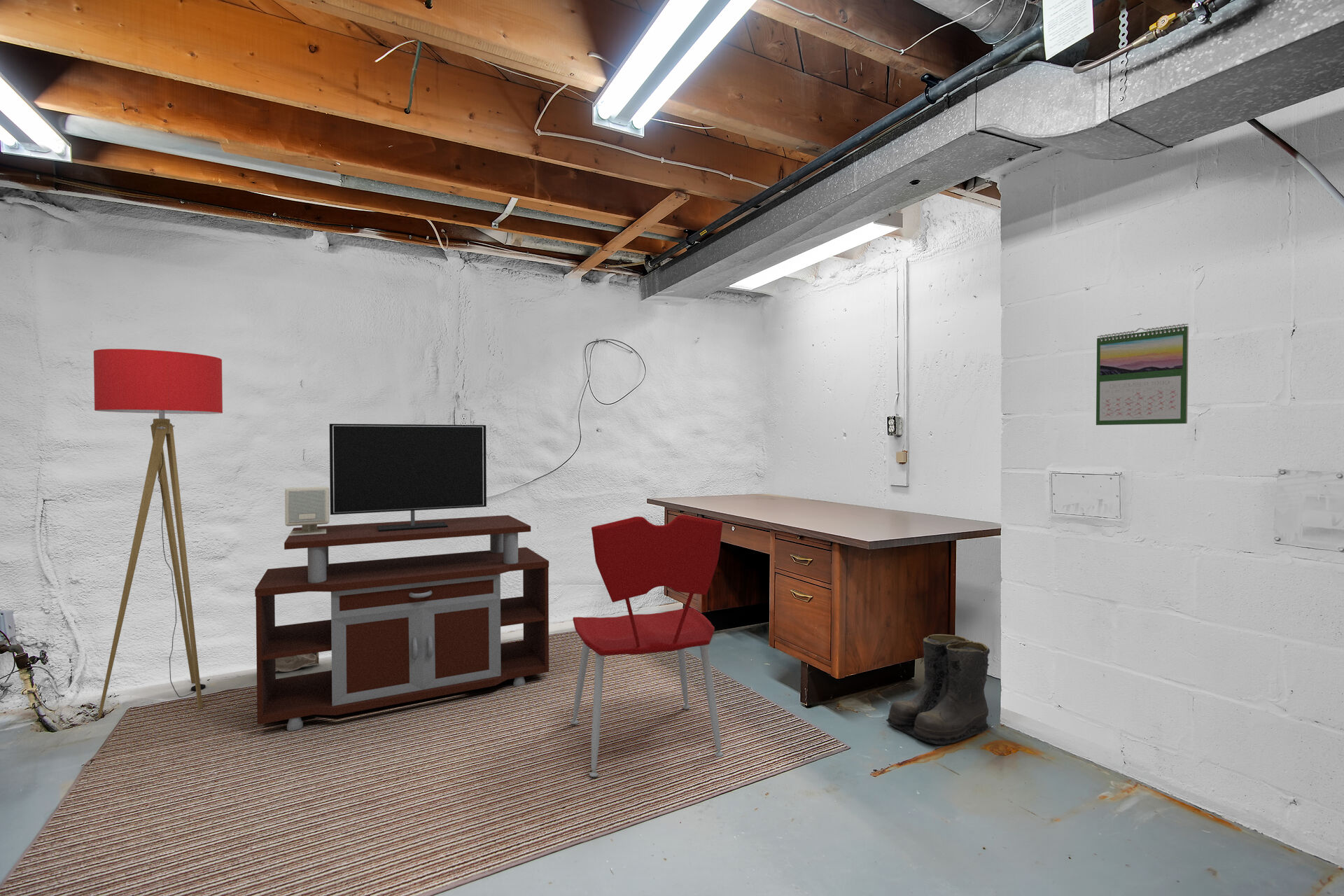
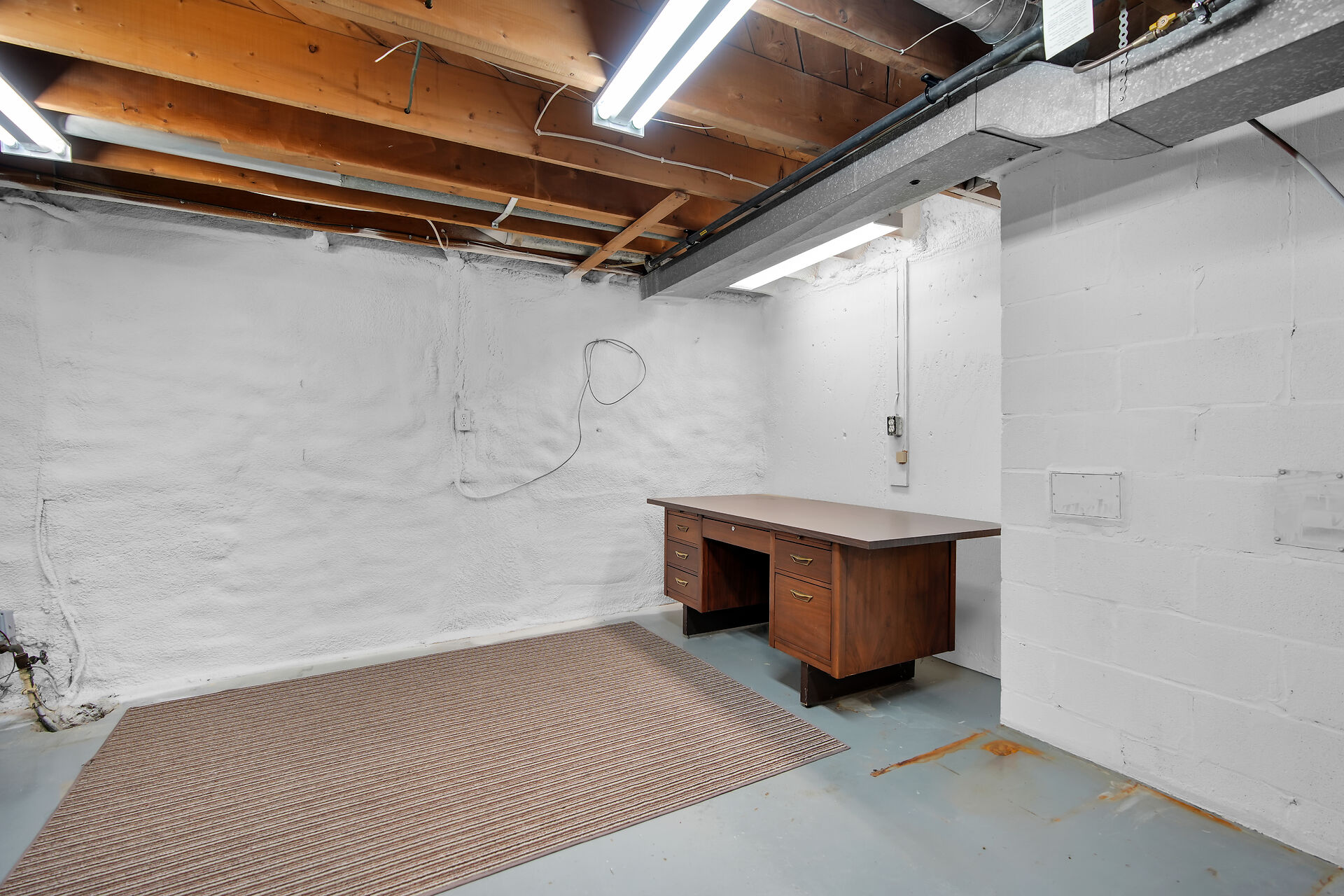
- boots [886,633,991,745]
- floor lamp [93,348,223,718]
- calendar [1096,323,1189,426]
- tv stand [254,423,549,731]
- chair [570,514,724,778]
- speaker [284,486,330,536]
- bag [276,652,319,673]
